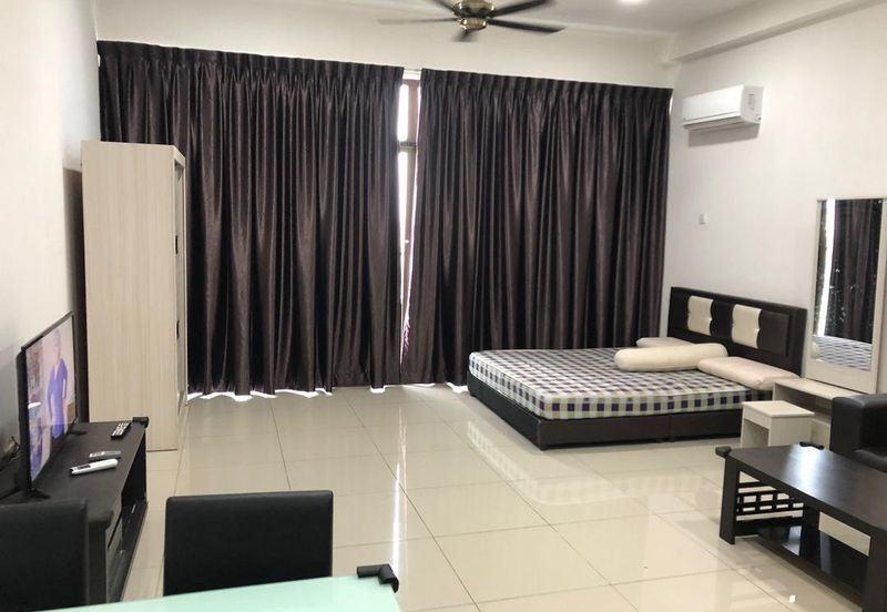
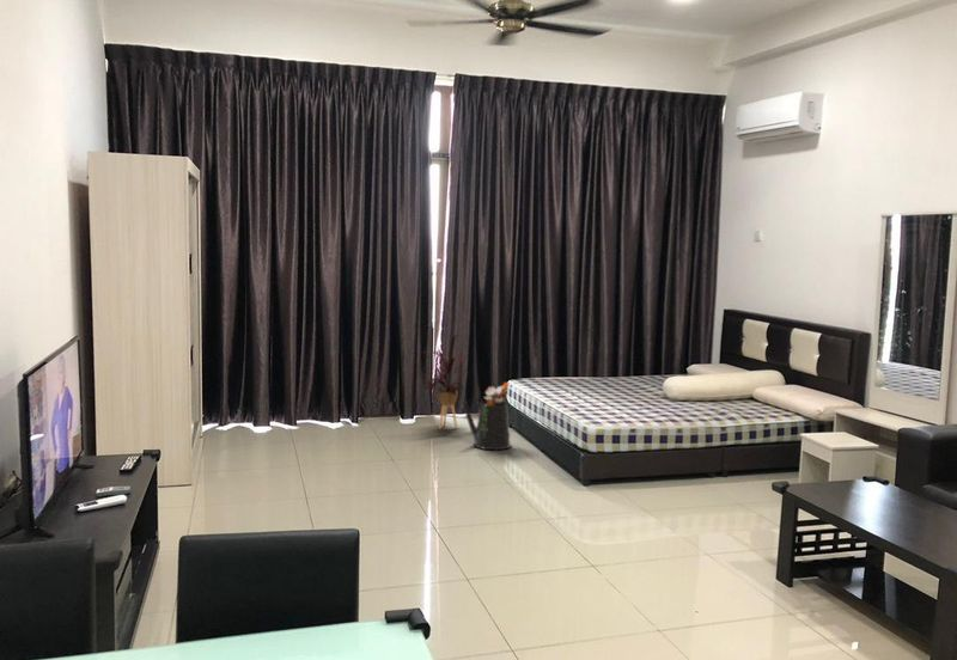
+ house plant [422,334,468,430]
+ watering can [462,380,522,451]
